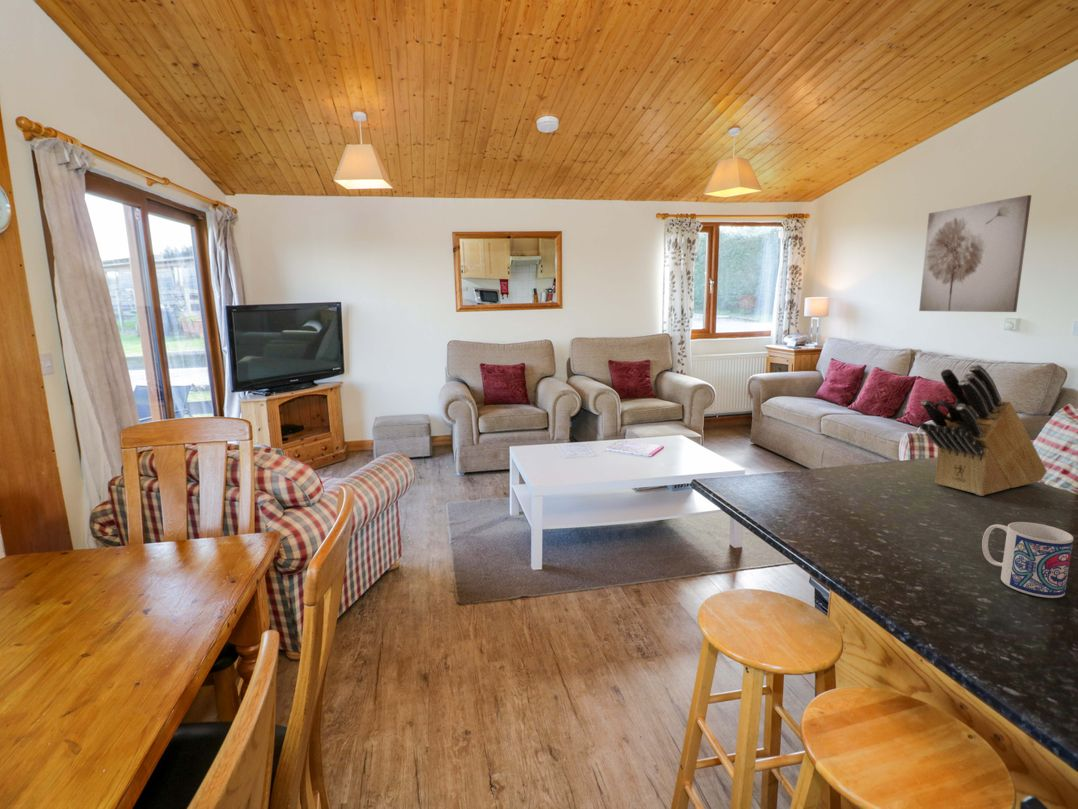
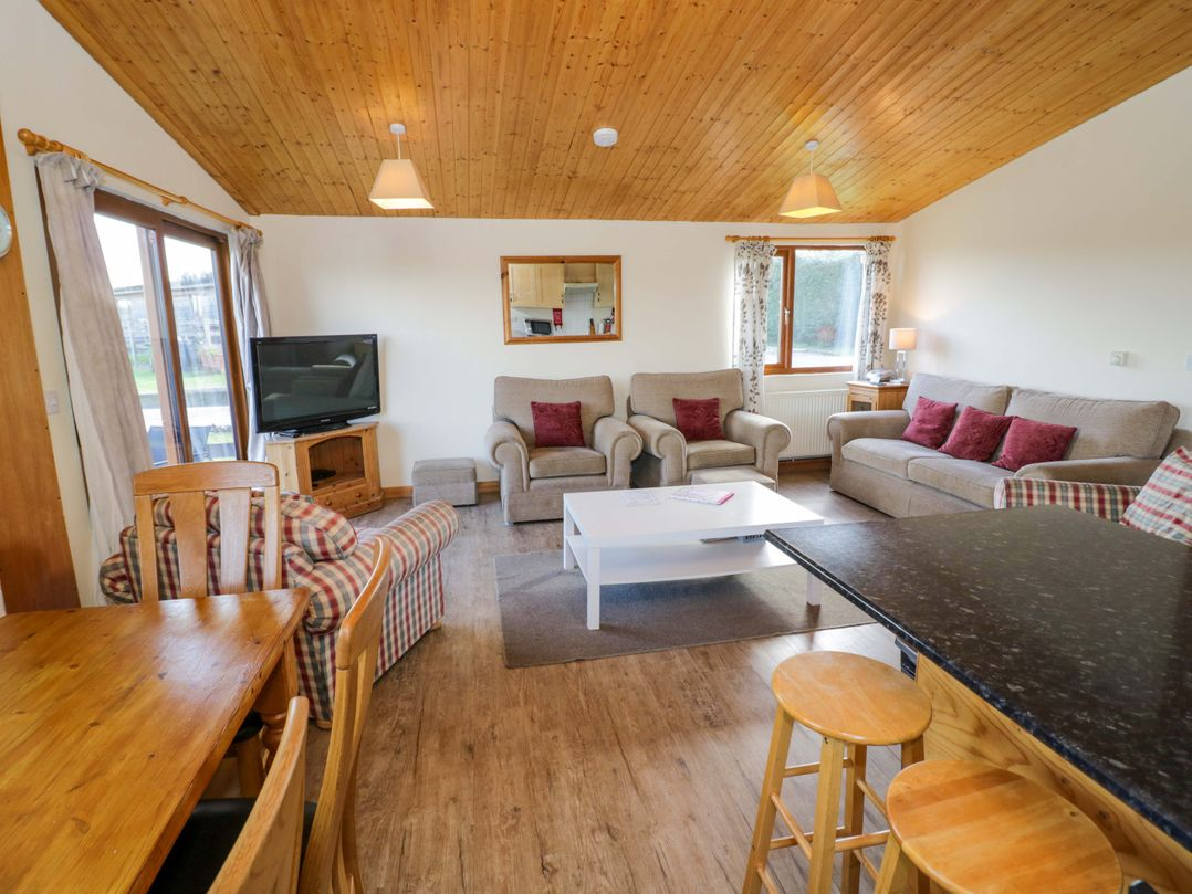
- mug [981,521,1074,599]
- knife block [918,363,1048,497]
- wall art [918,194,1032,313]
